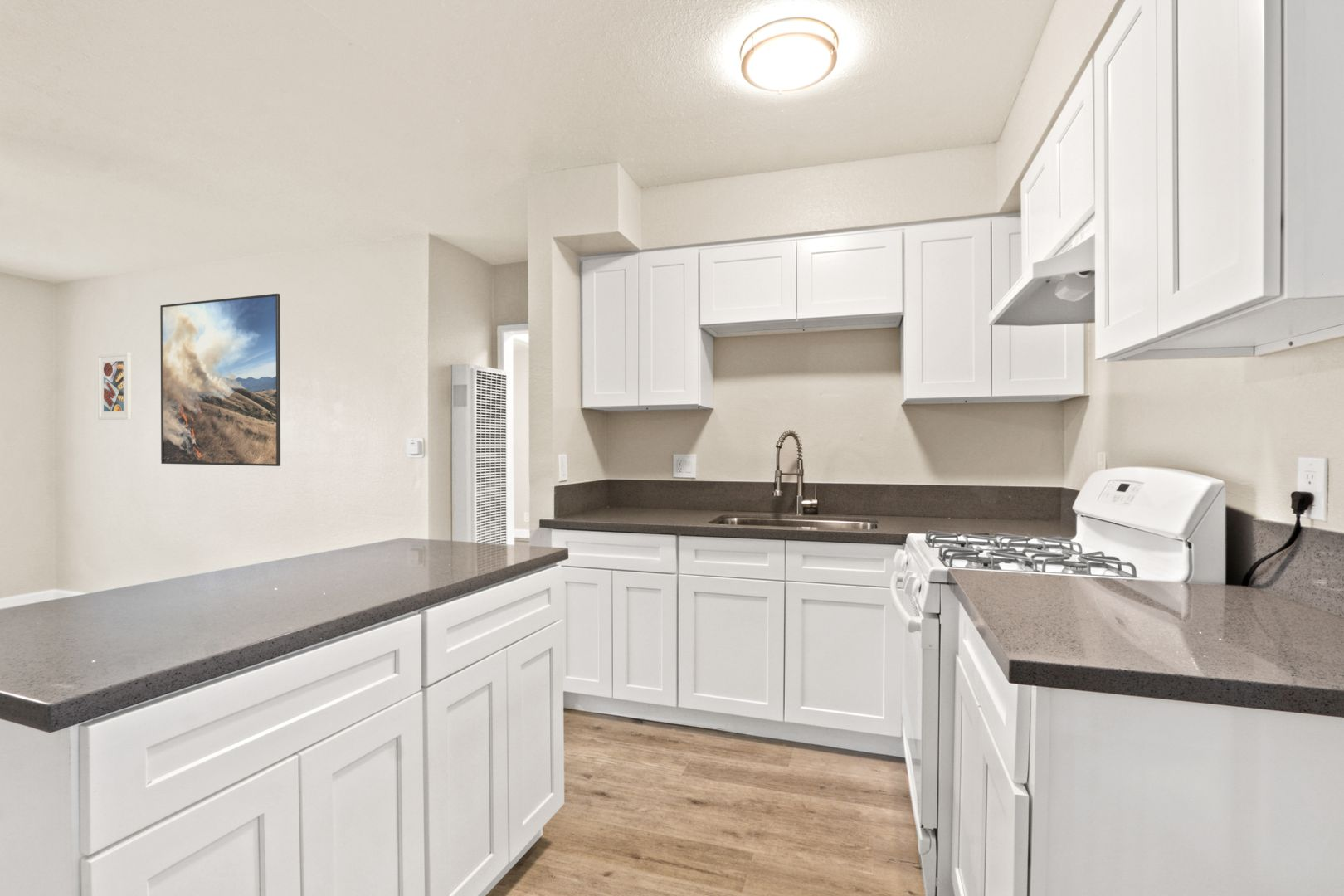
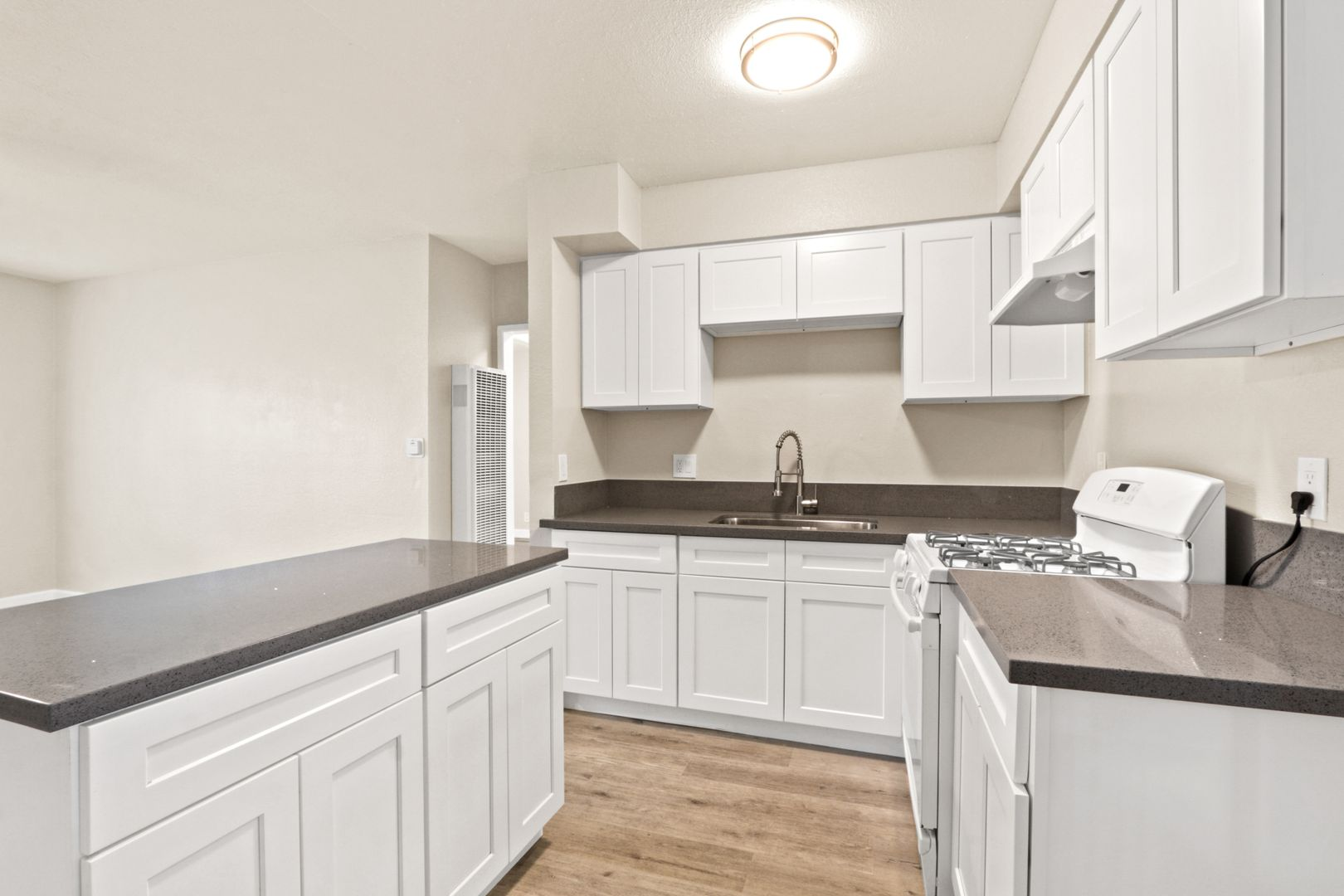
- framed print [159,293,281,467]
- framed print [97,352,133,421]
